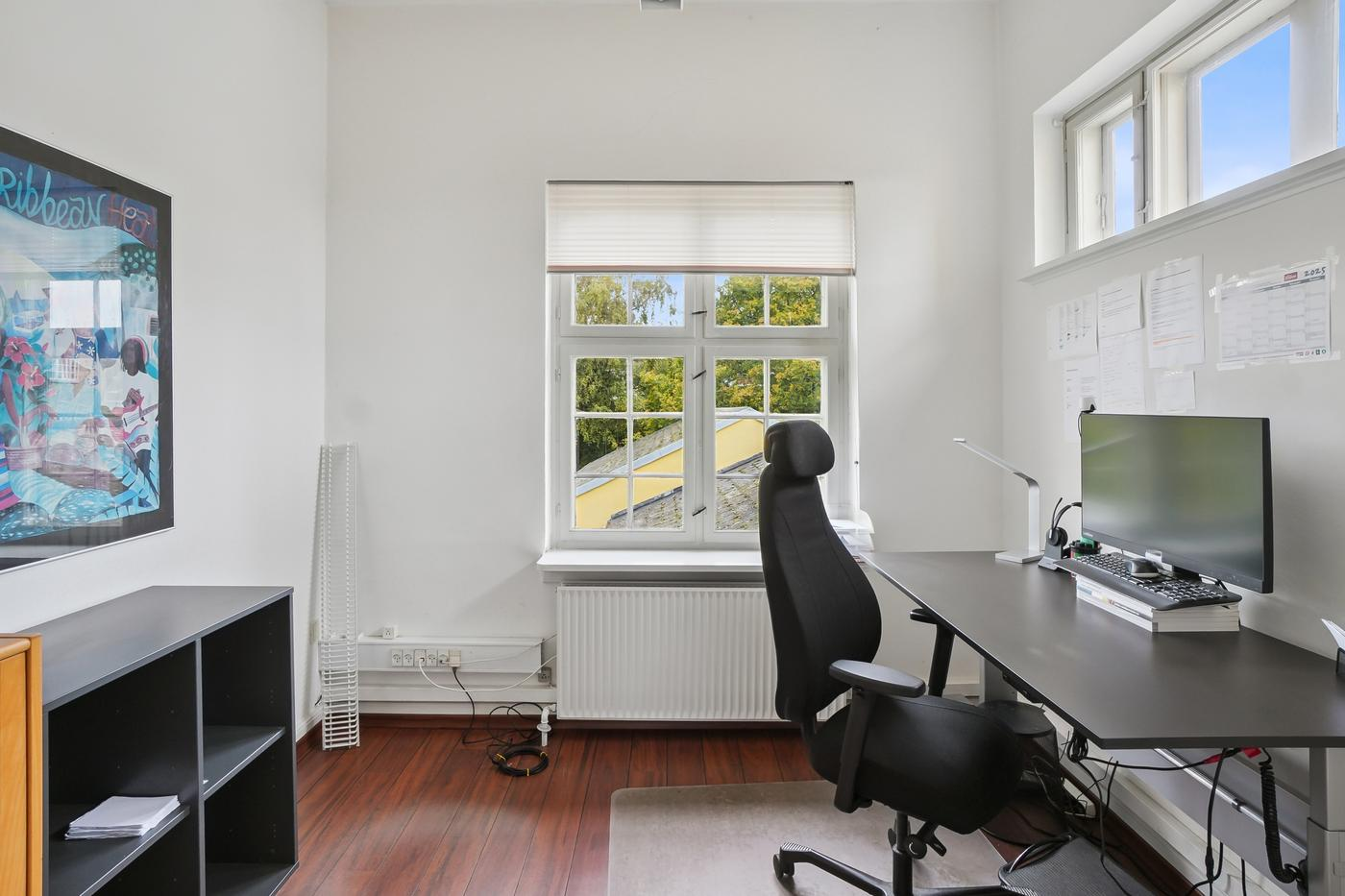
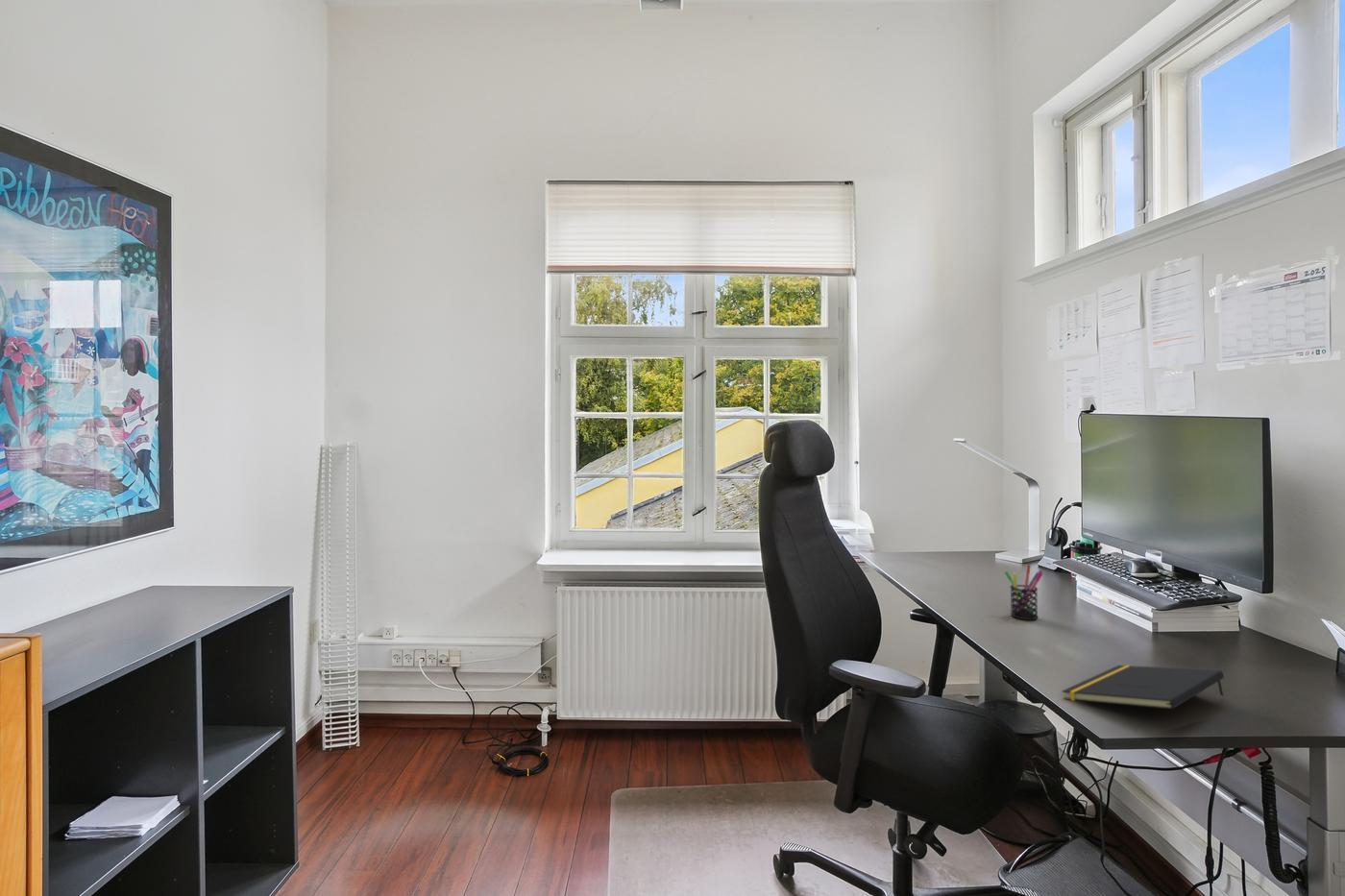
+ pen holder [1004,564,1043,620]
+ notepad [1061,665,1225,711]
